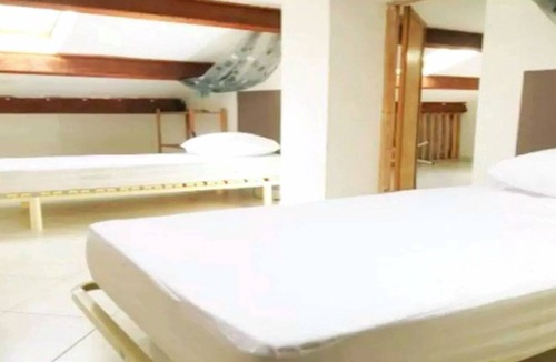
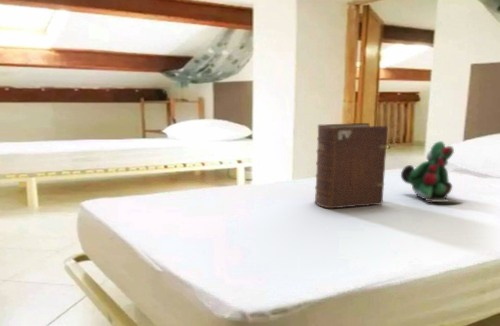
+ book [314,122,389,210]
+ stuffed toy [400,140,465,203]
